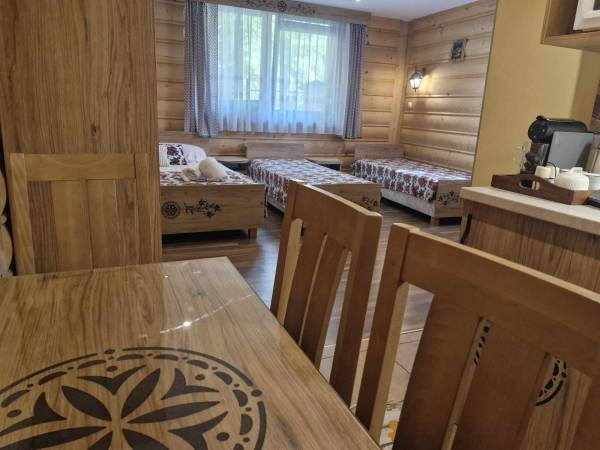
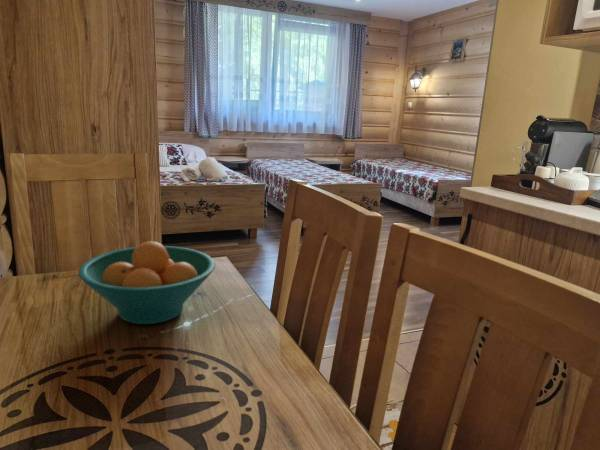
+ fruit bowl [77,240,216,325]
